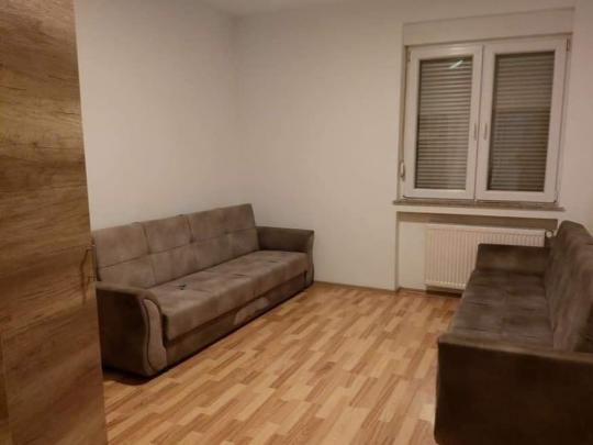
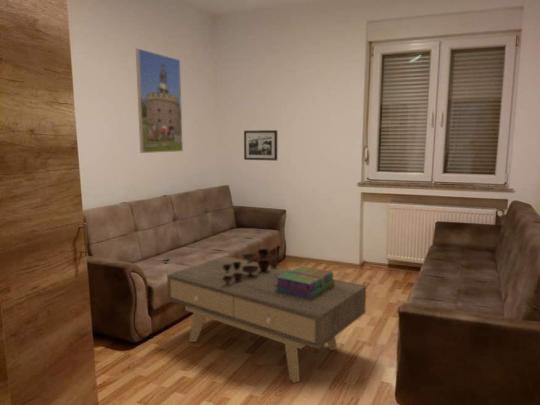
+ stack of books [275,265,335,299]
+ picture frame [243,129,278,161]
+ coffee table [166,255,367,384]
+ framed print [135,47,184,154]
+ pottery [222,248,280,285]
